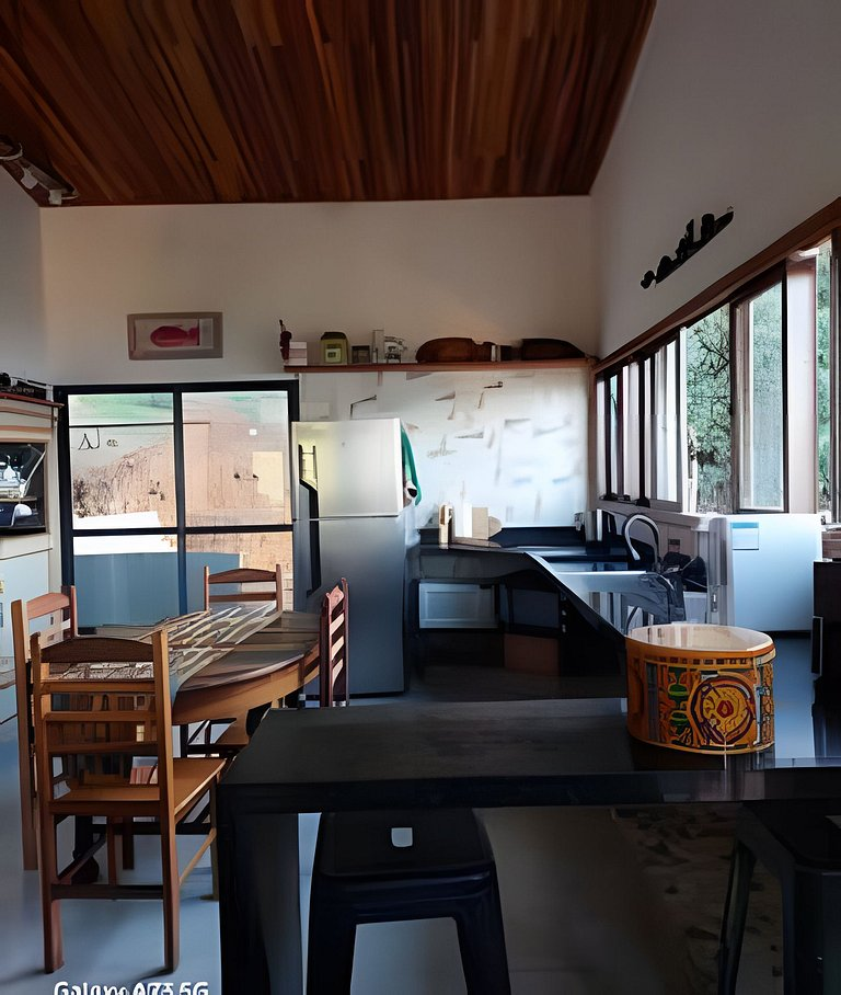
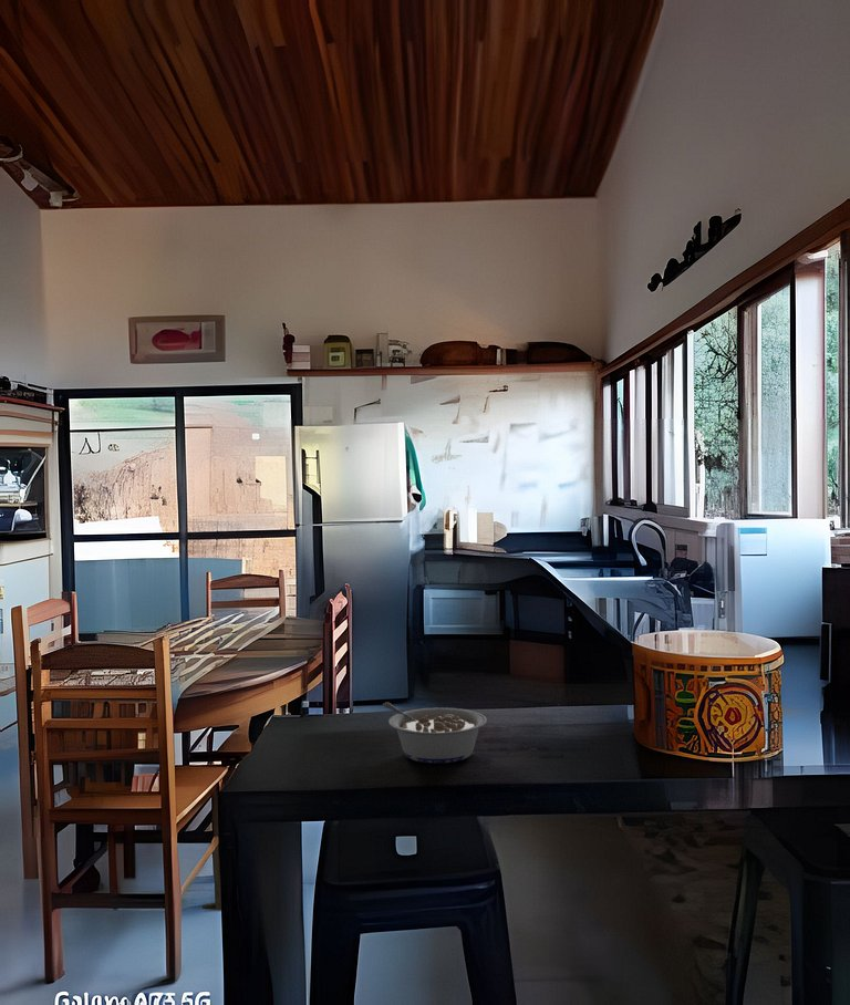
+ legume [382,702,488,765]
